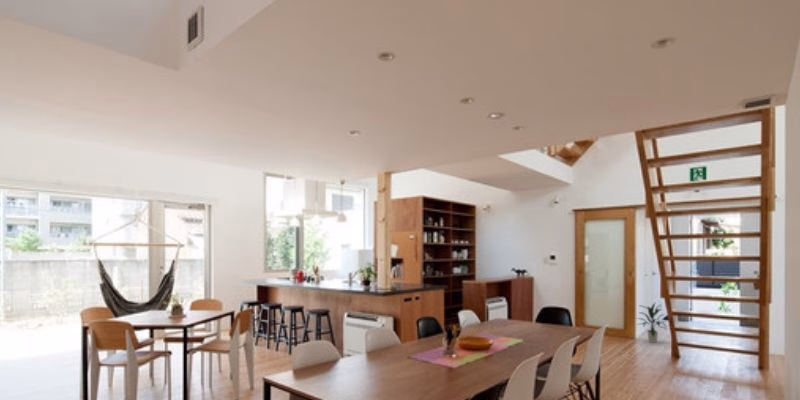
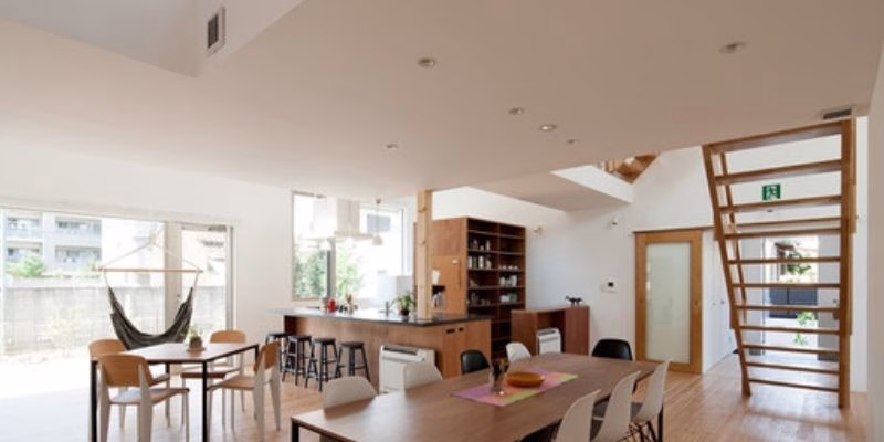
- indoor plant [634,302,668,344]
